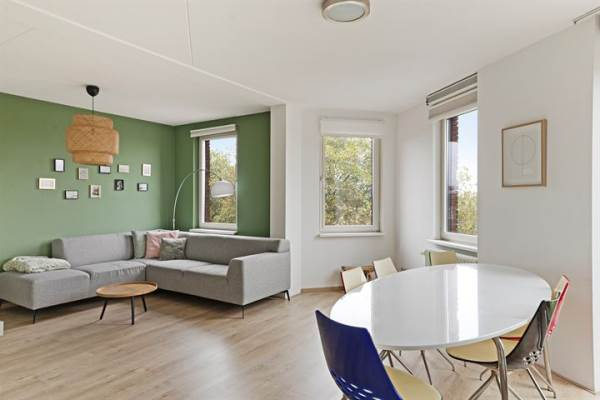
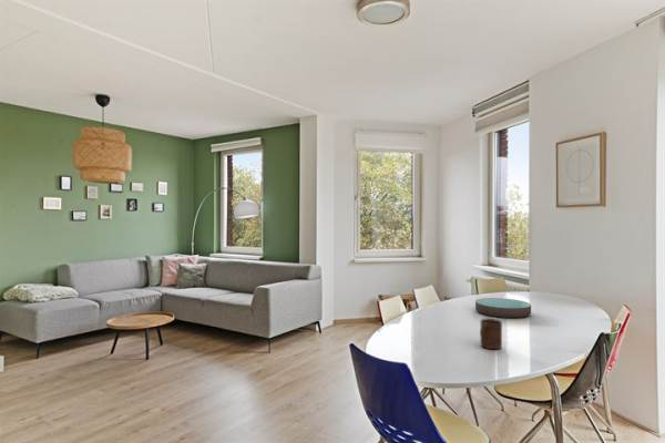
+ bowl [474,297,532,319]
+ cup [479,318,503,350]
